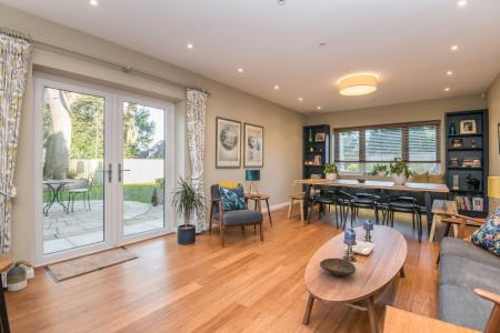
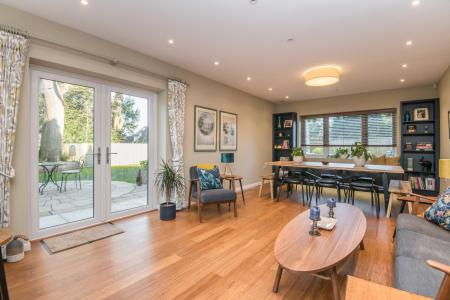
- decorative bowl [319,258,357,278]
